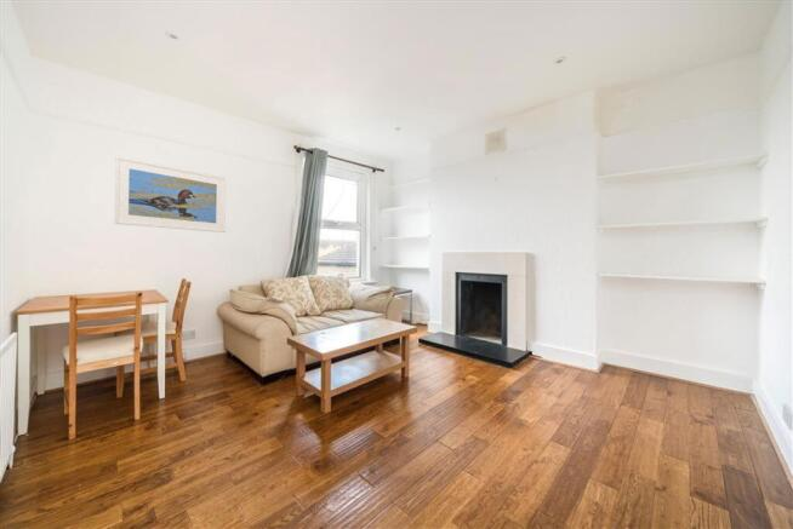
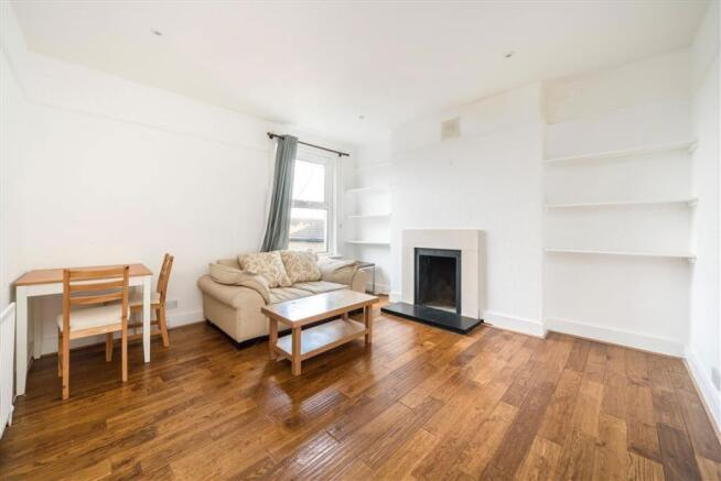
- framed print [114,155,227,234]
